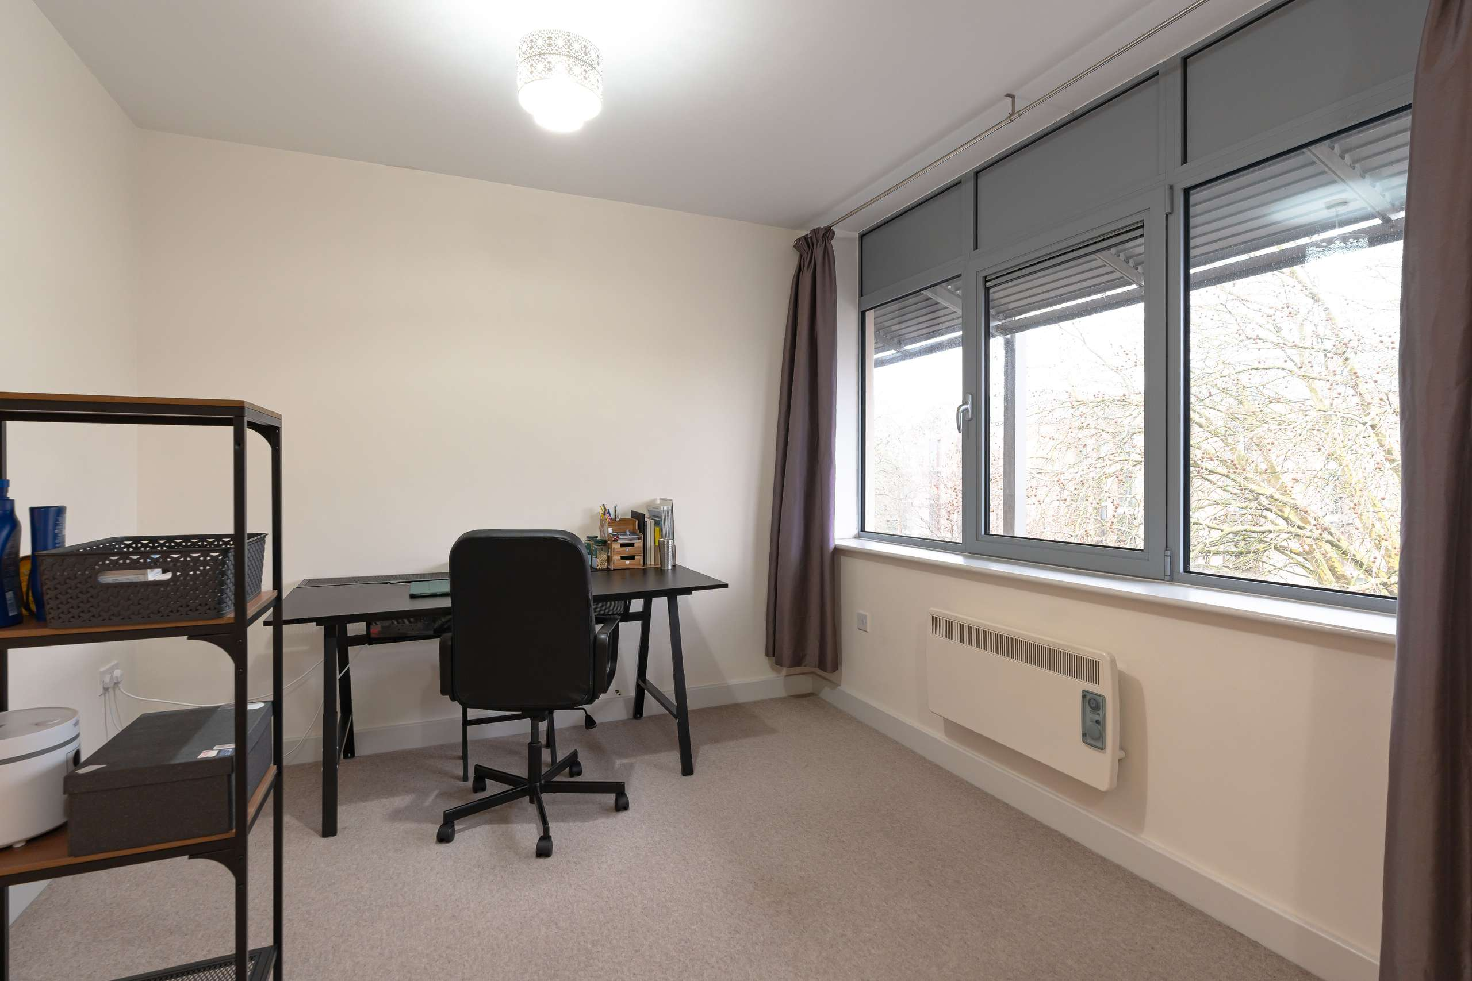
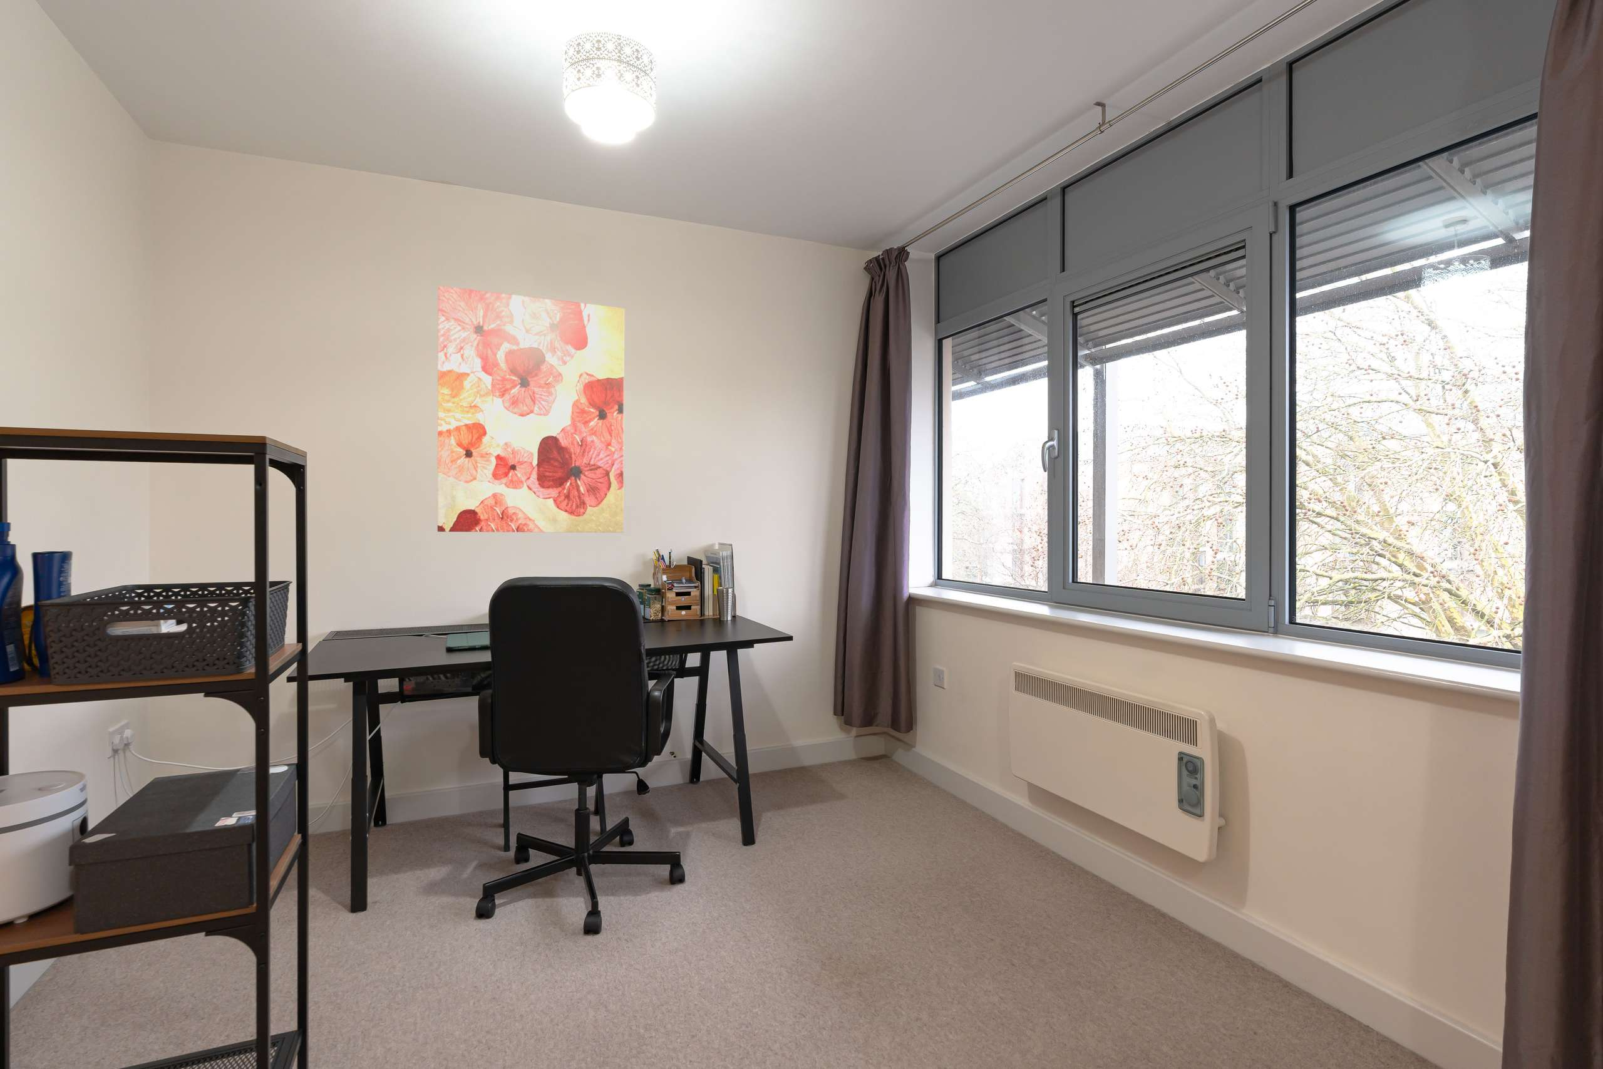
+ wall art [437,285,625,533]
